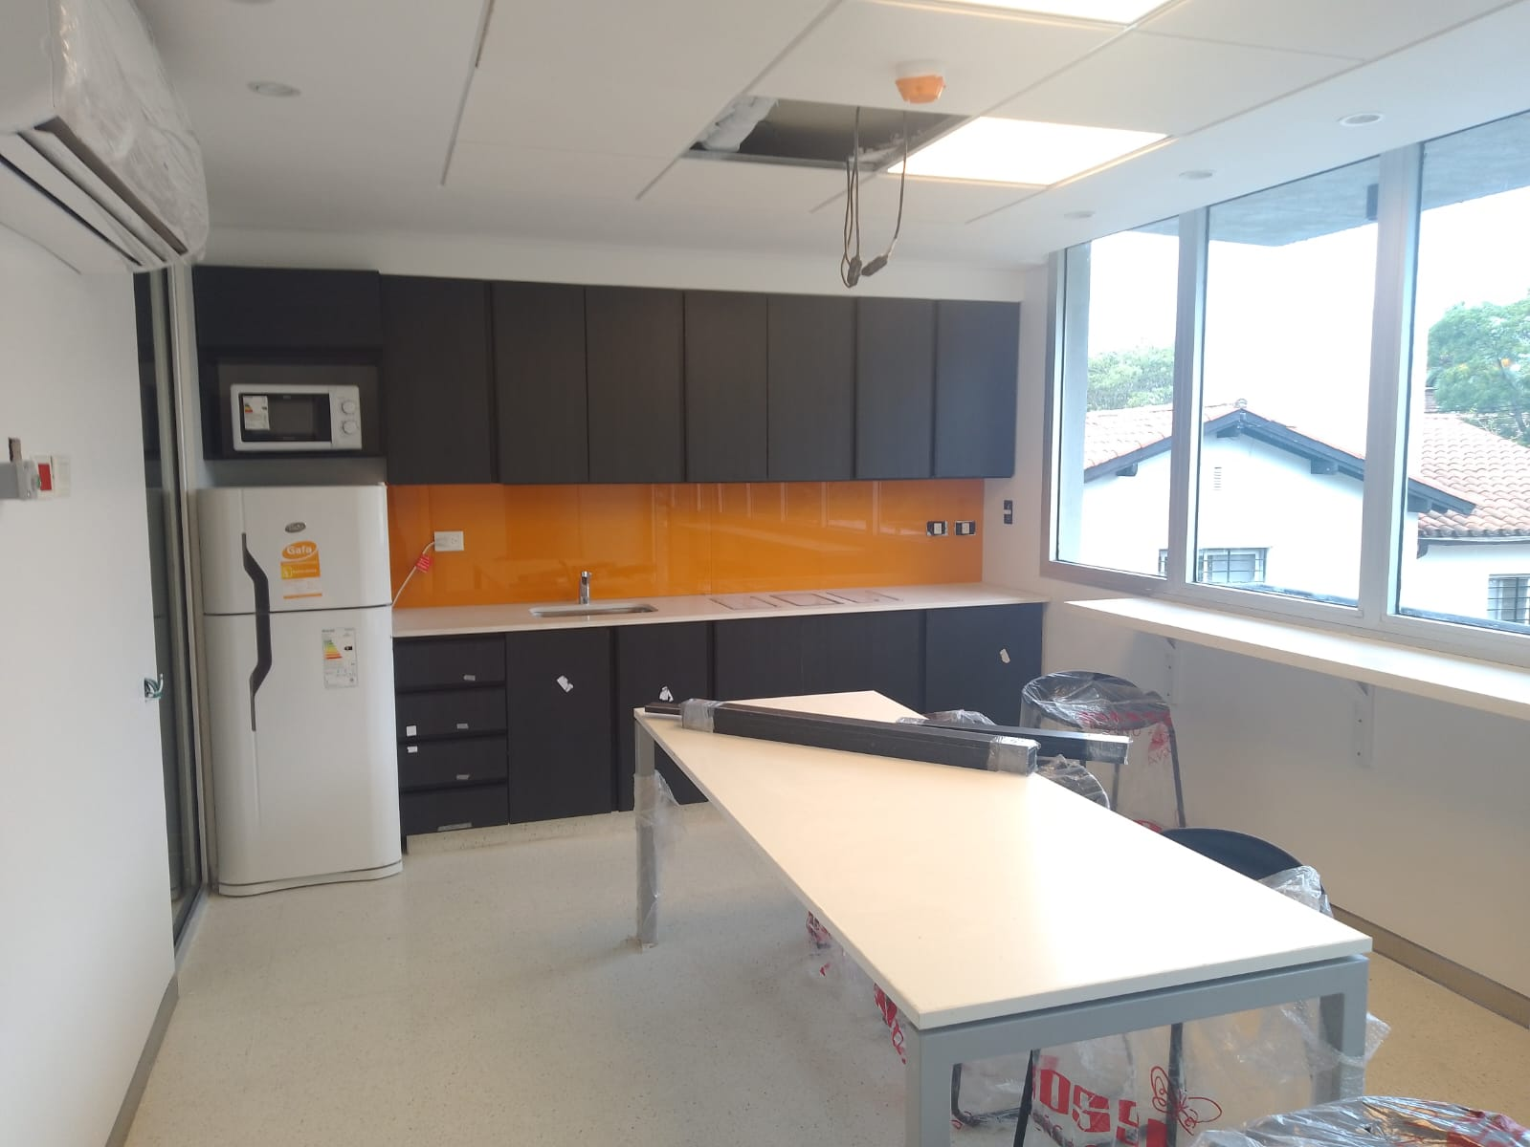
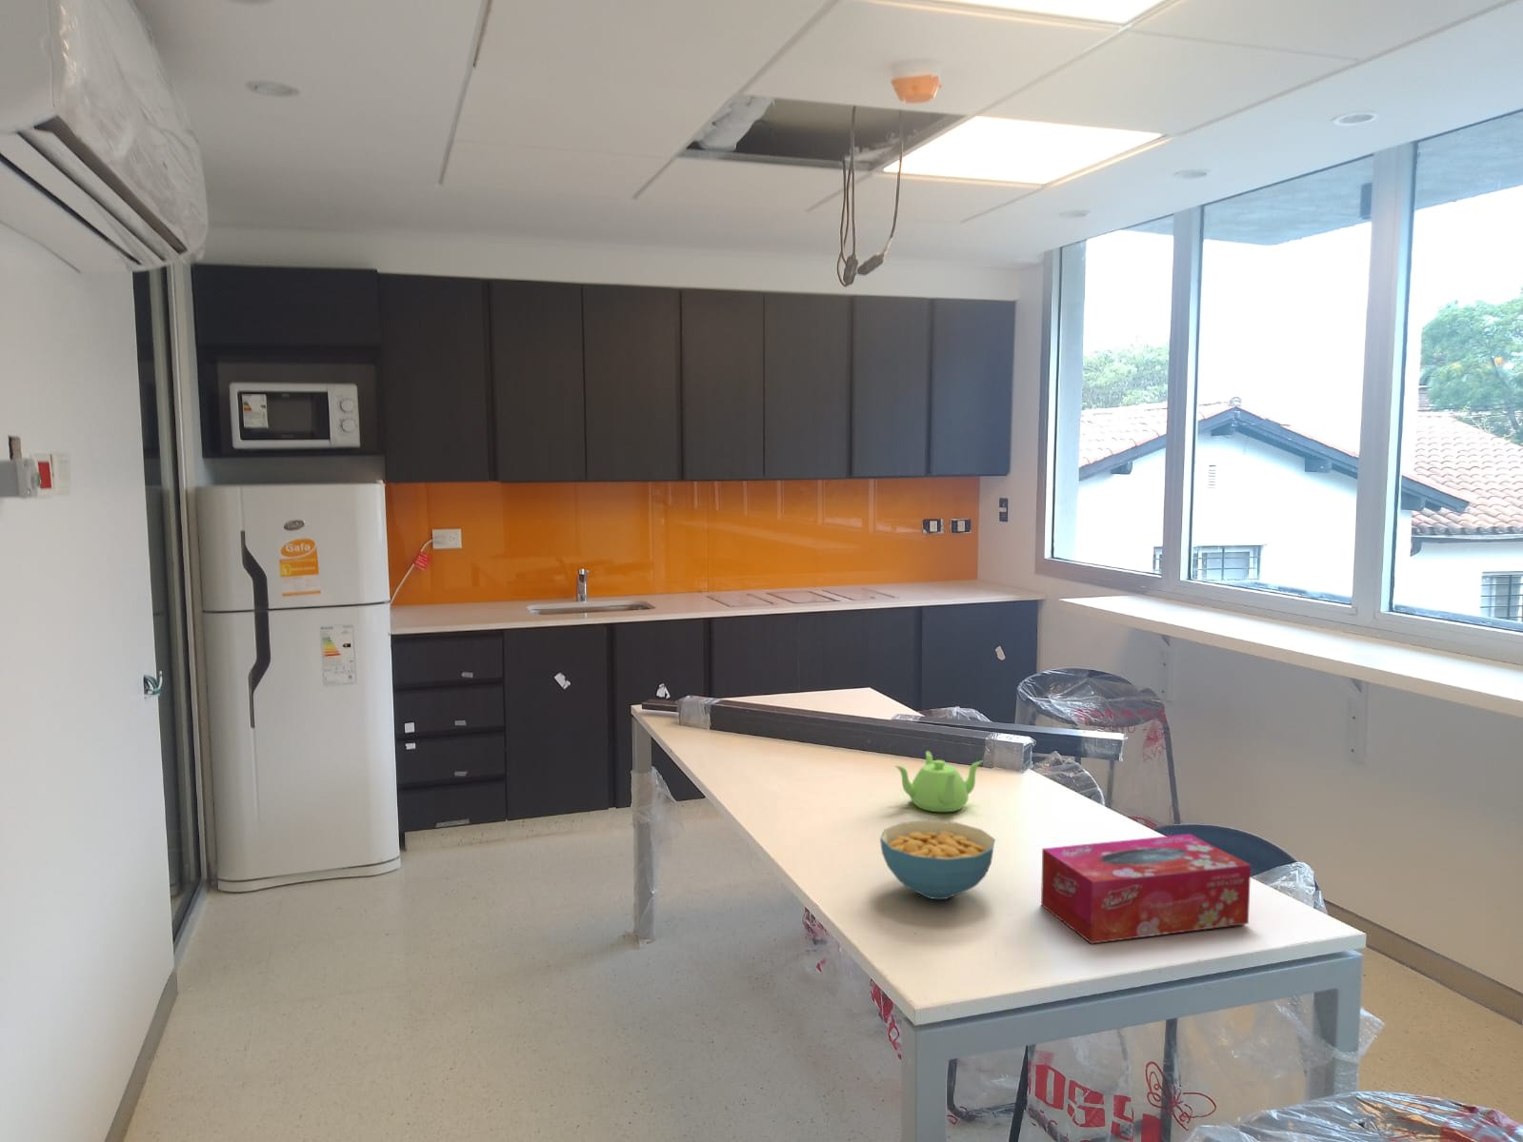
+ tissue box [1041,833,1252,945]
+ teapot [893,750,983,813]
+ cereal bowl [880,819,995,900]
